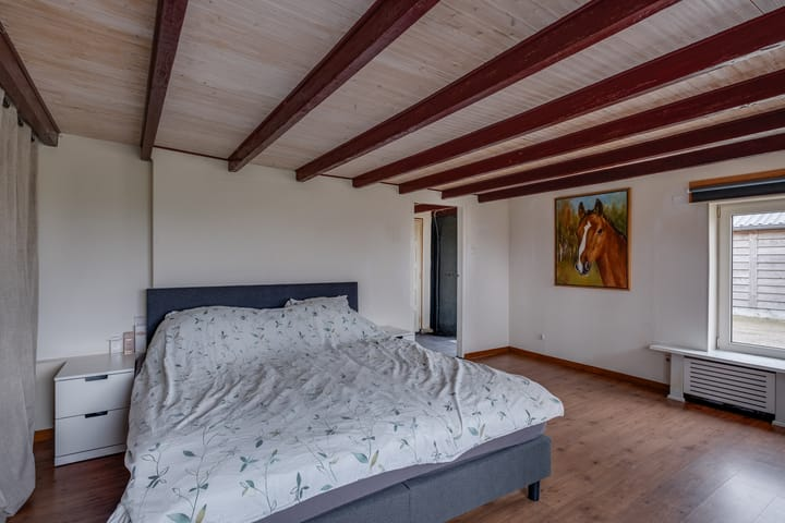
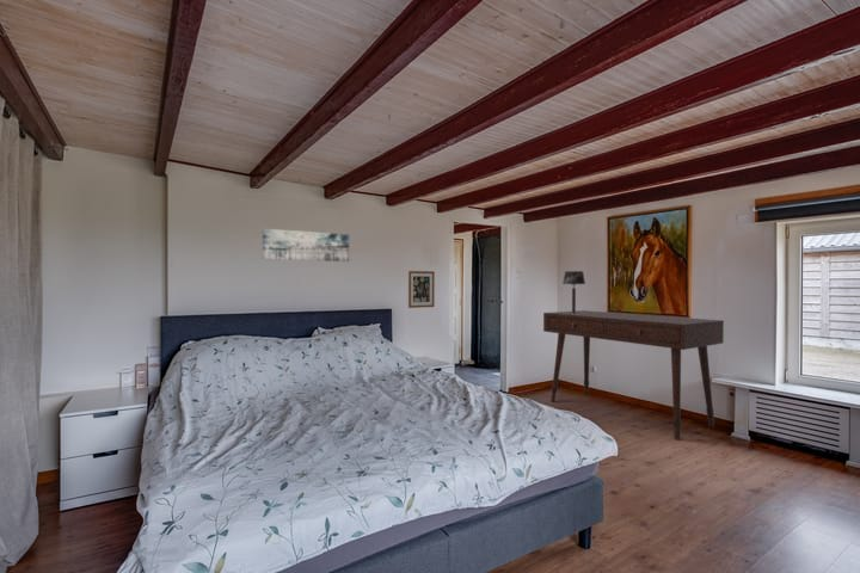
+ desk [542,309,725,442]
+ wall art [407,270,436,309]
+ wall art [262,228,350,263]
+ table lamp [561,270,586,315]
